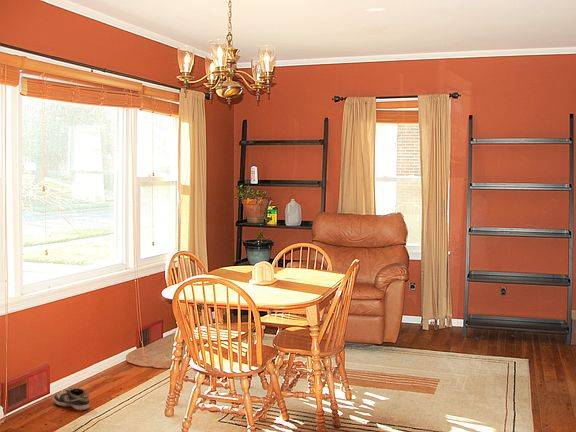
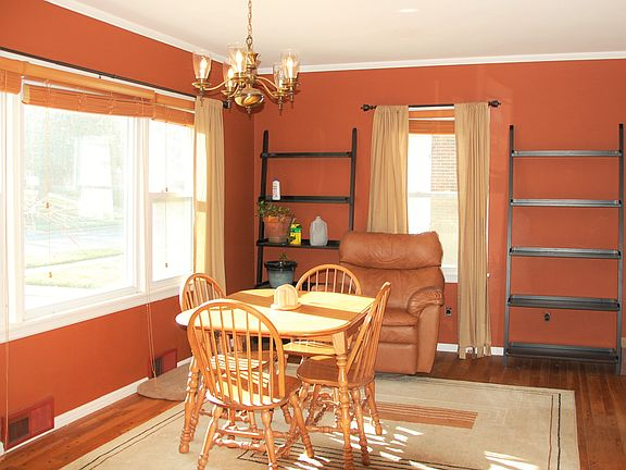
- shoe [52,386,90,412]
